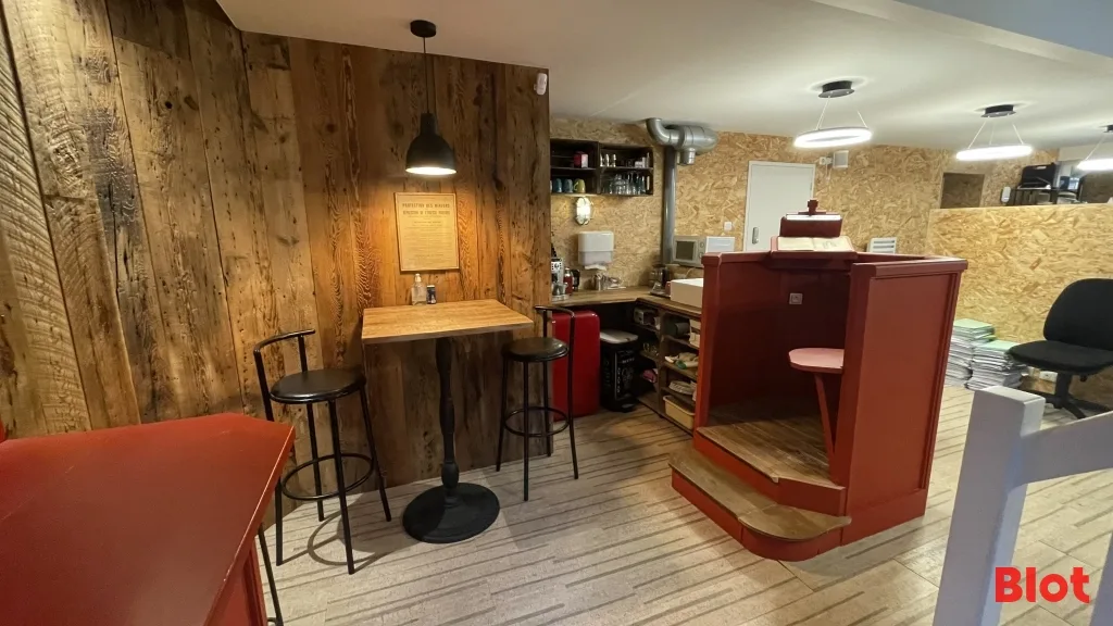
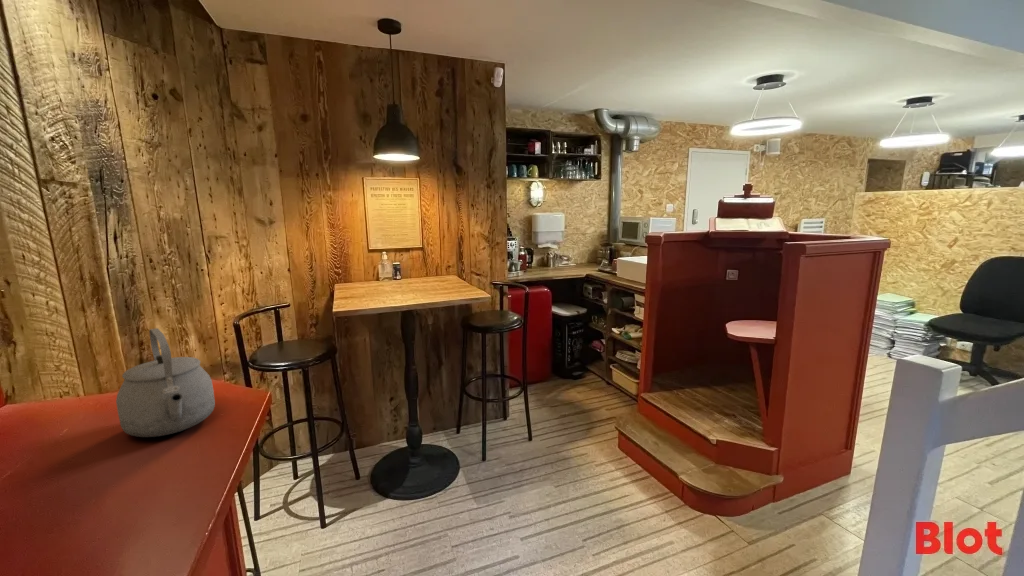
+ tea kettle [115,327,216,438]
